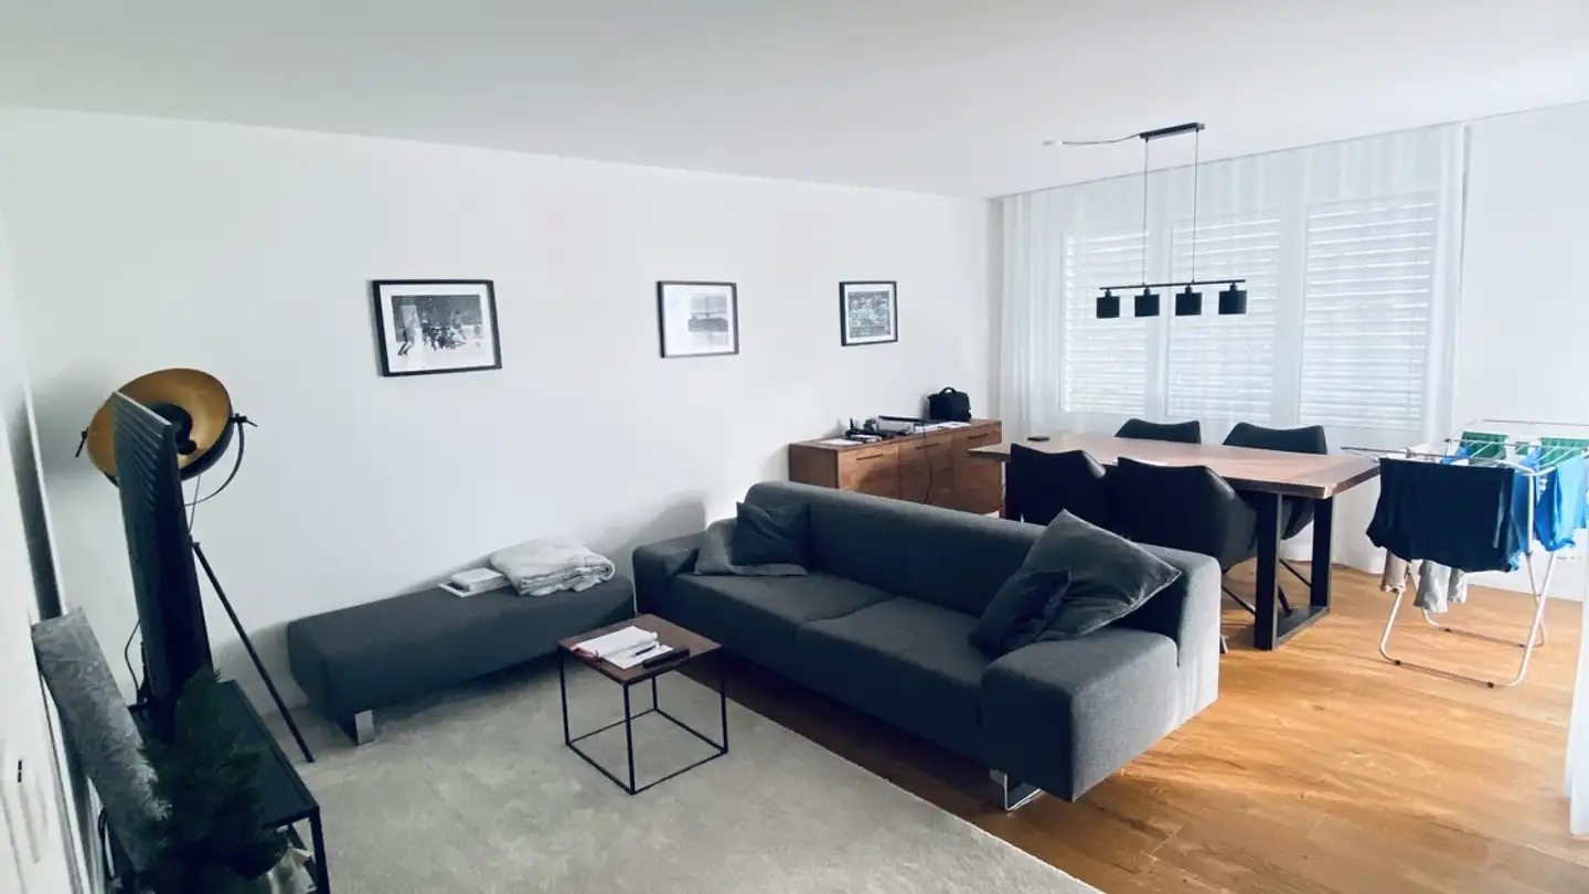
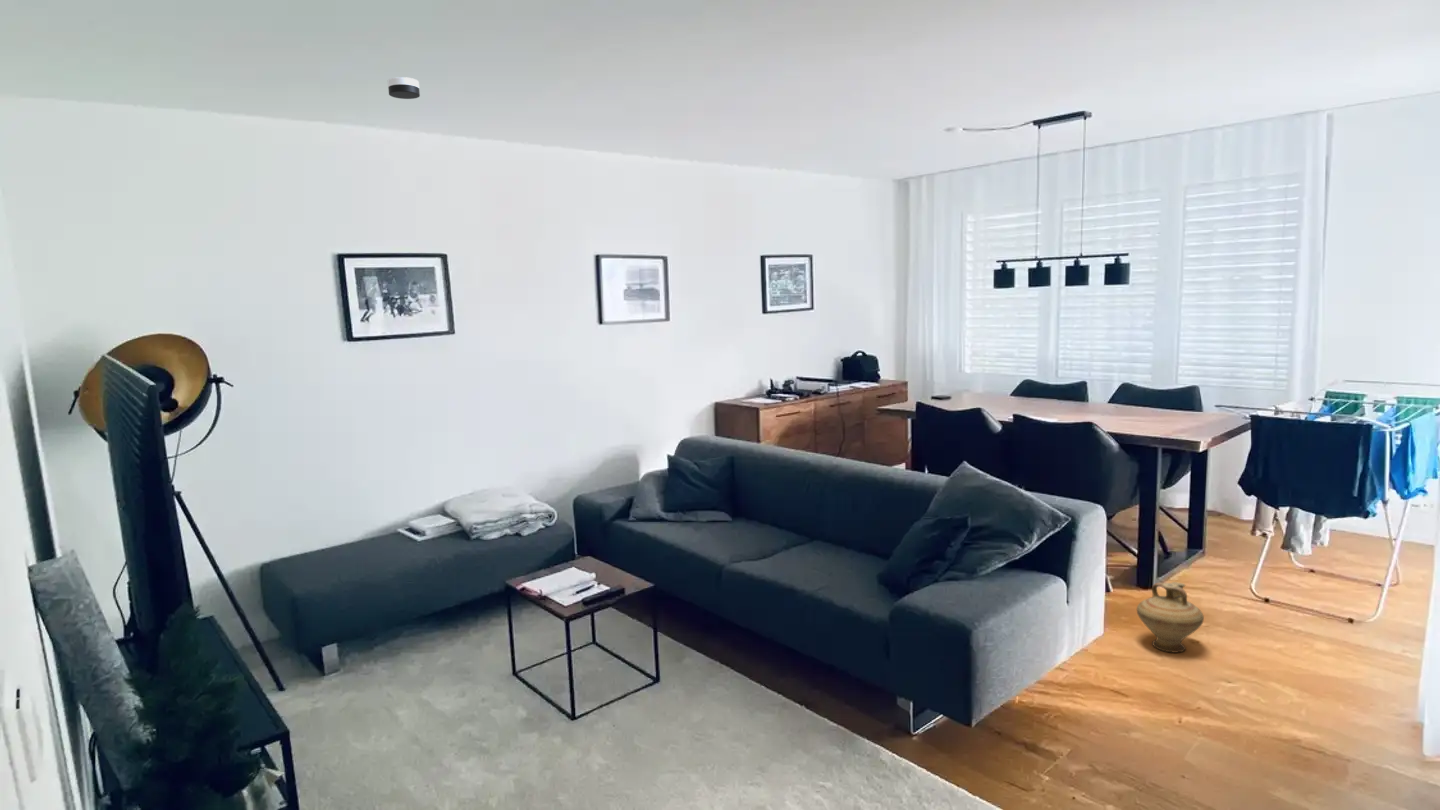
+ ceramic jug [1136,581,1205,654]
+ smoke detector [387,76,421,100]
